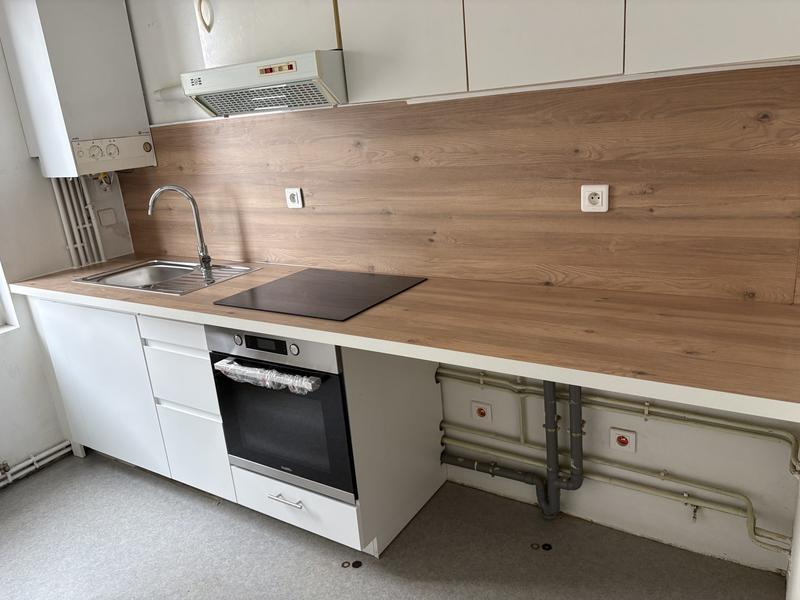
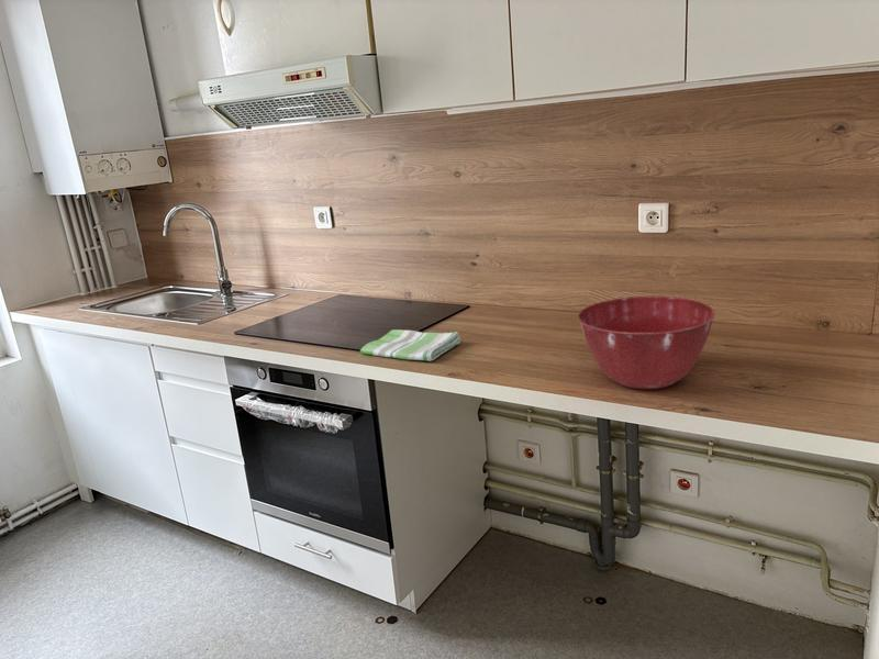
+ mixing bowl [577,295,716,390]
+ dish towel [359,328,461,362]
